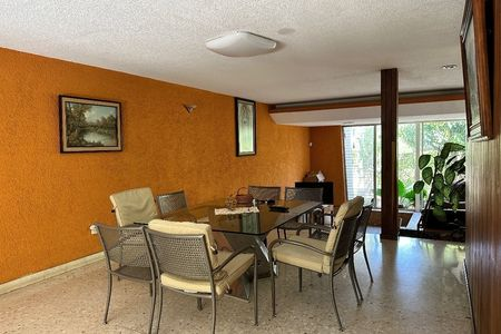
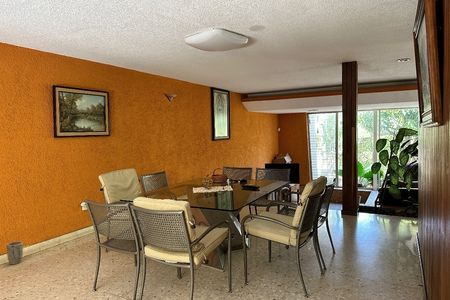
+ plant pot [6,241,24,265]
